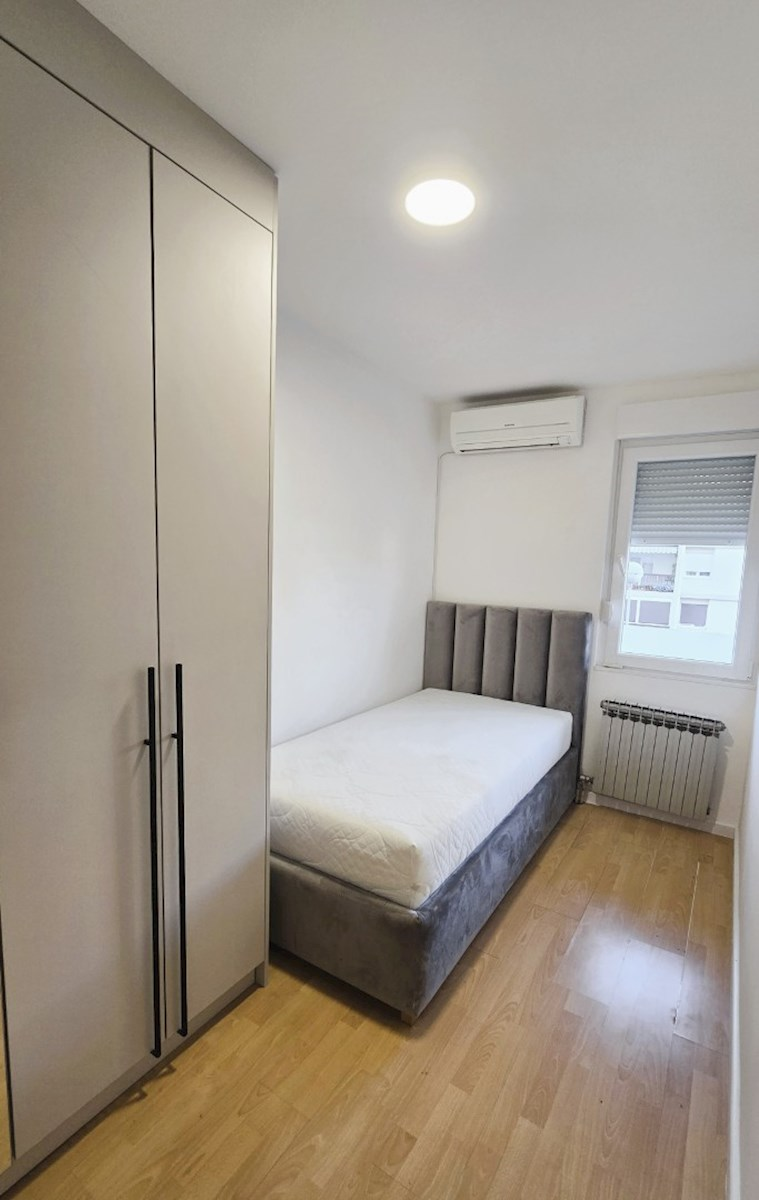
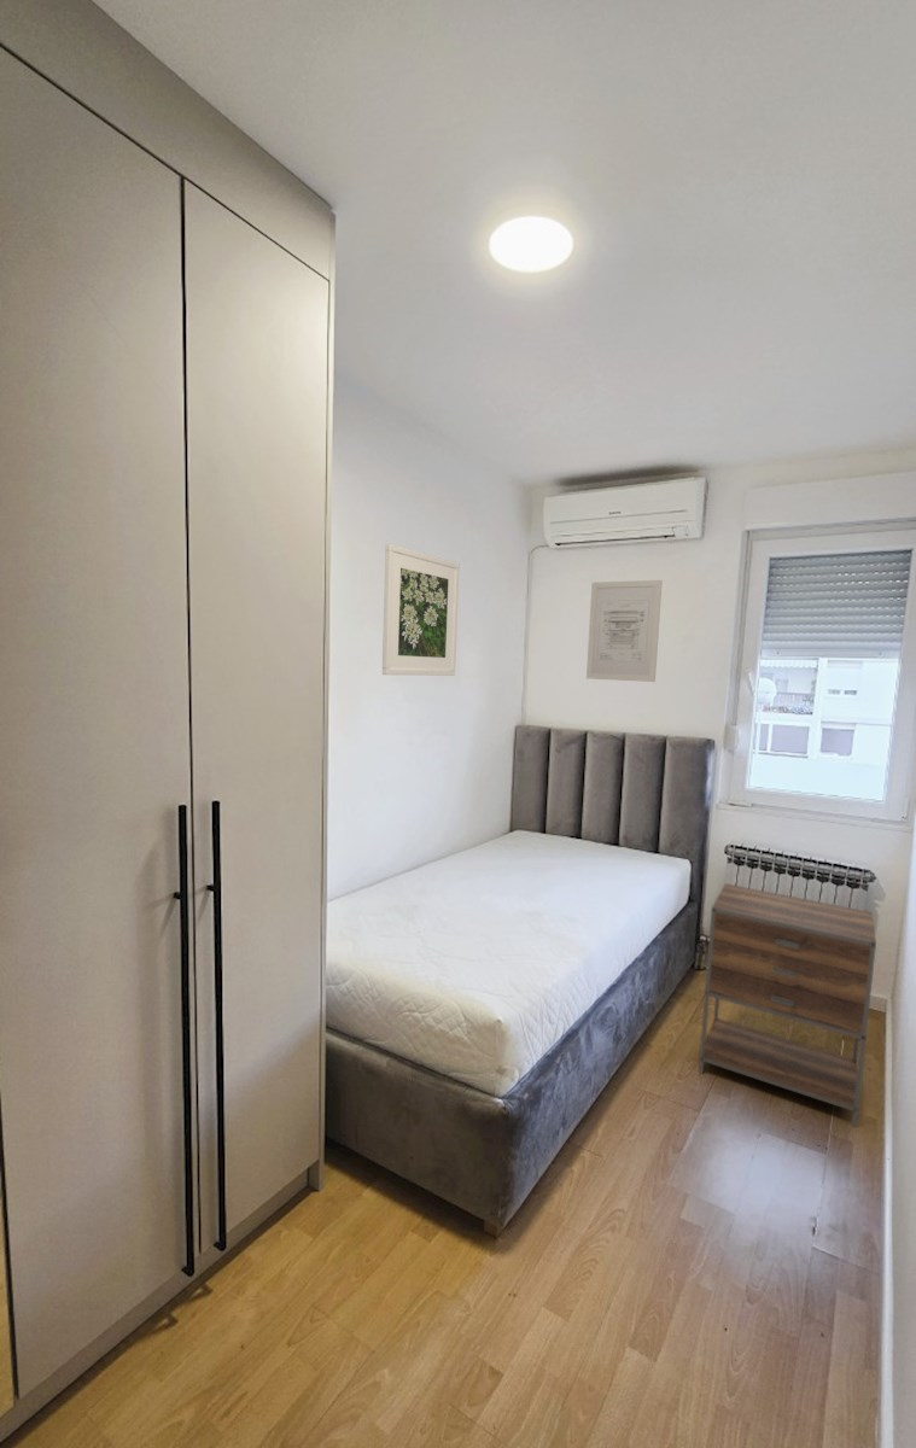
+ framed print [381,543,461,677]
+ nightstand [698,882,877,1128]
+ wall art [585,579,664,683]
